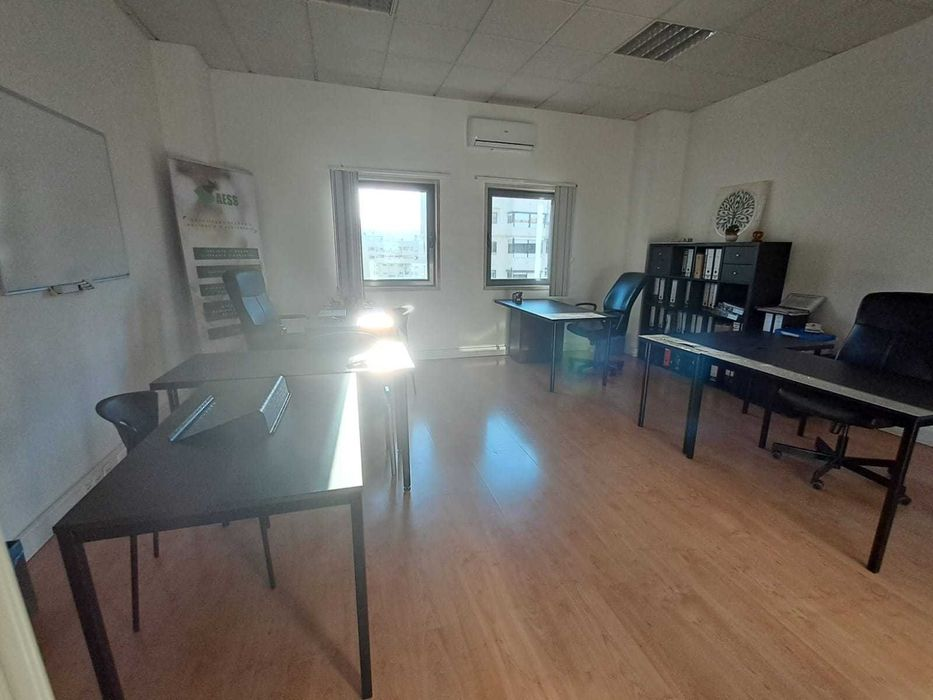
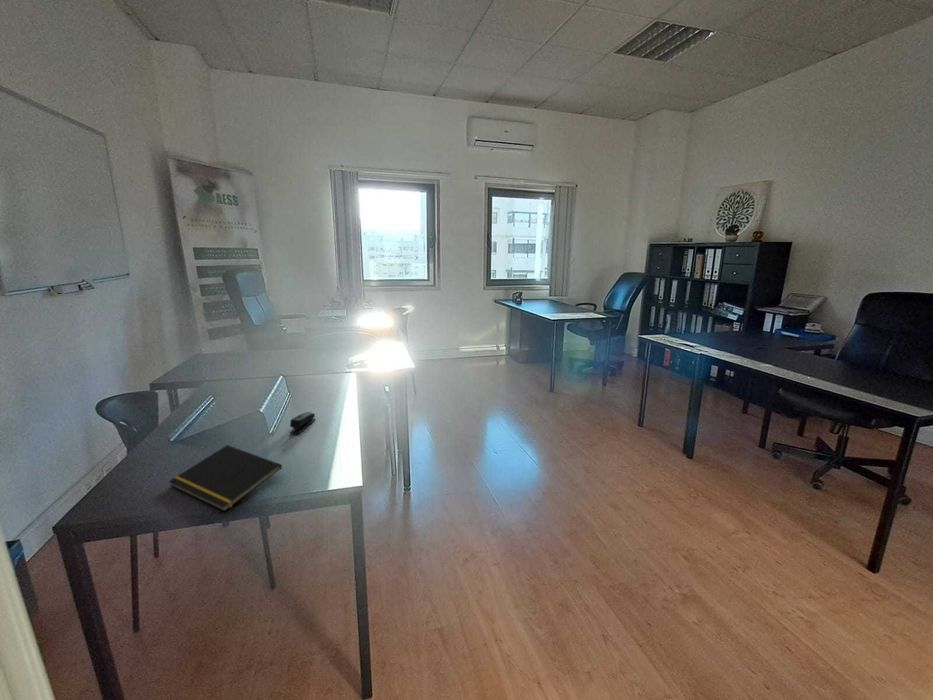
+ stapler [289,411,317,435]
+ notepad [168,444,283,513]
